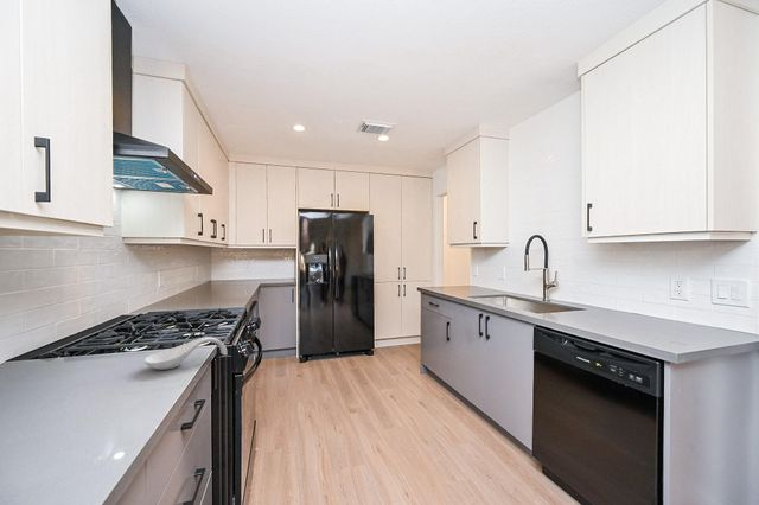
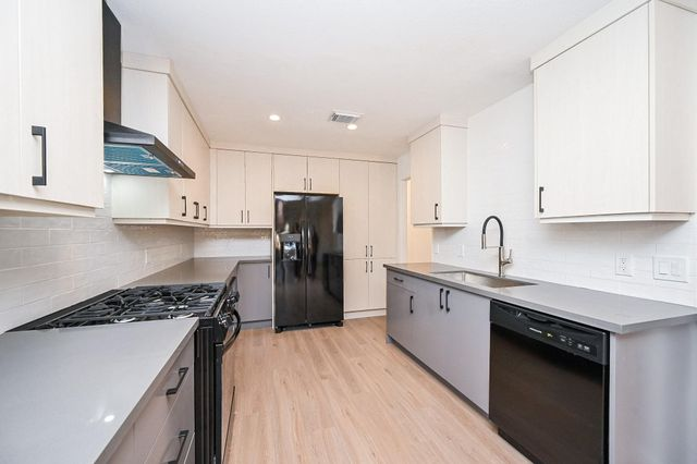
- spoon rest [143,335,228,371]
